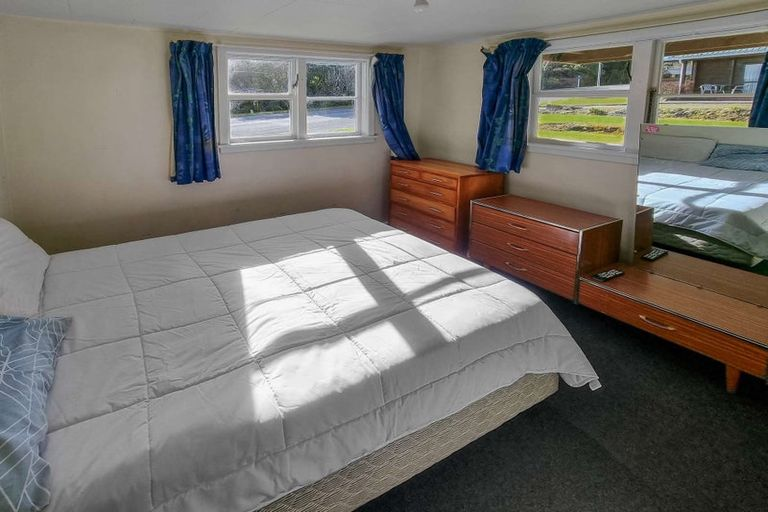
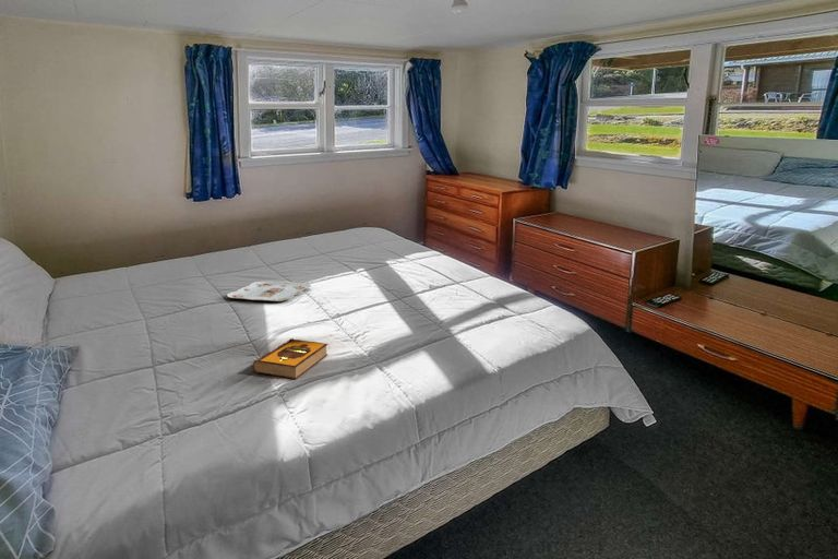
+ serving tray [226,281,312,302]
+ hardback book [251,337,328,380]
